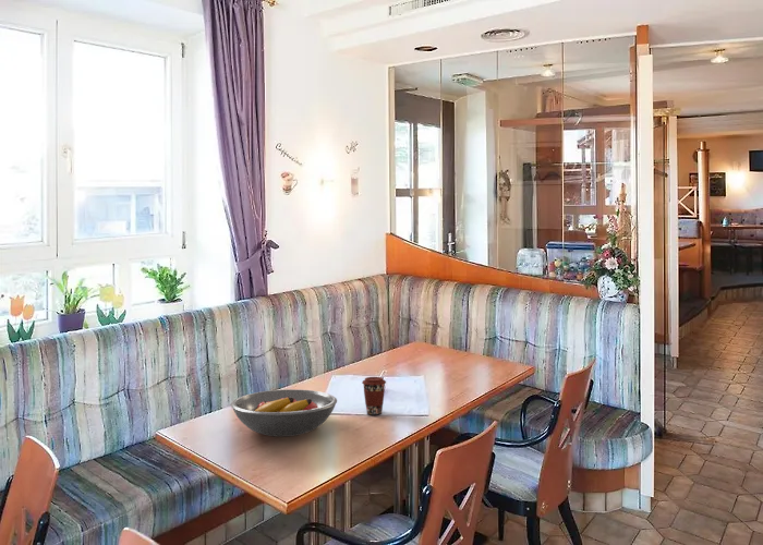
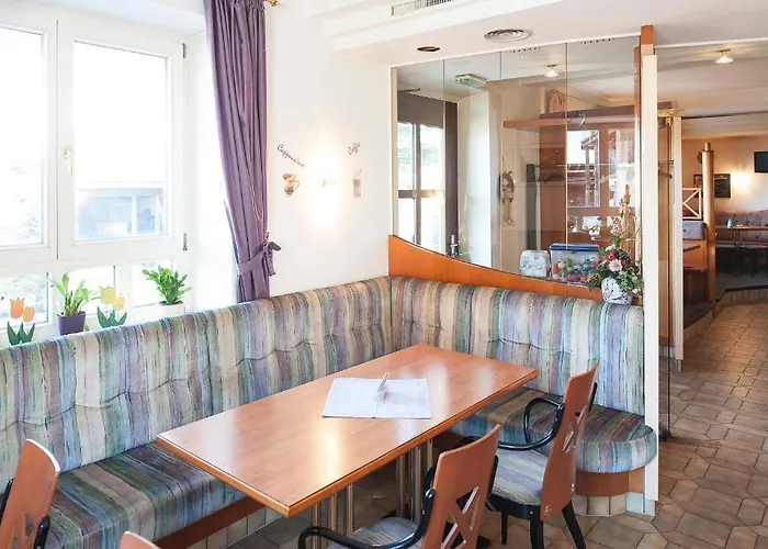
- coffee cup [361,376,387,415]
- fruit bowl [230,388,338,437]
